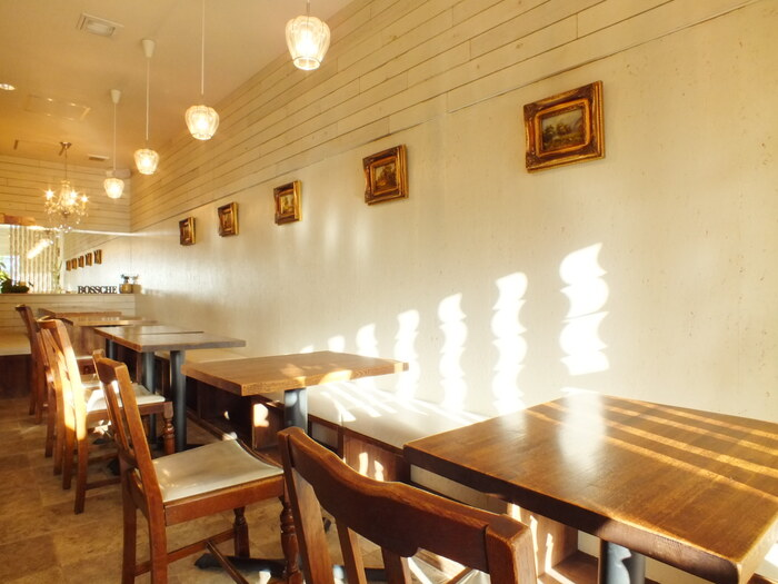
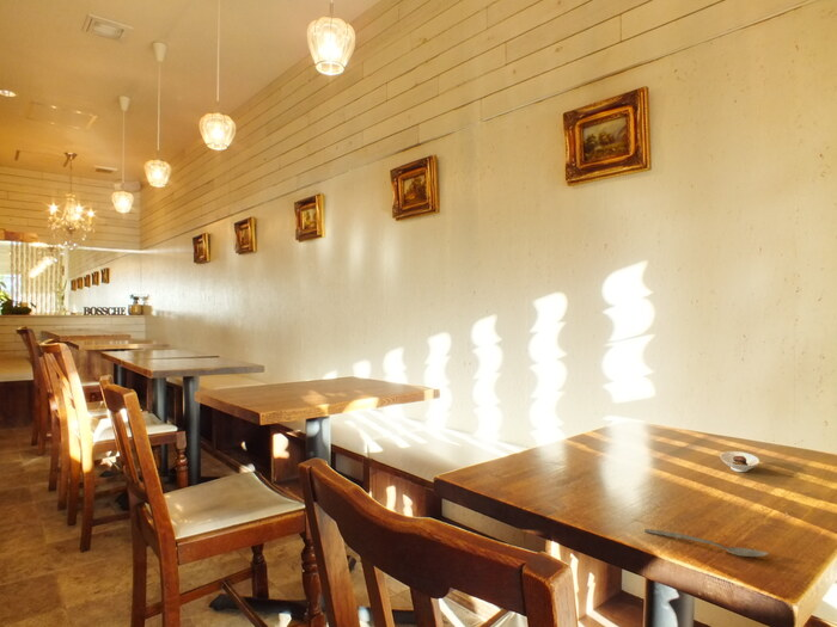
+ saucer [719,450,760,473]
+ spoon [643,528,770,558]
